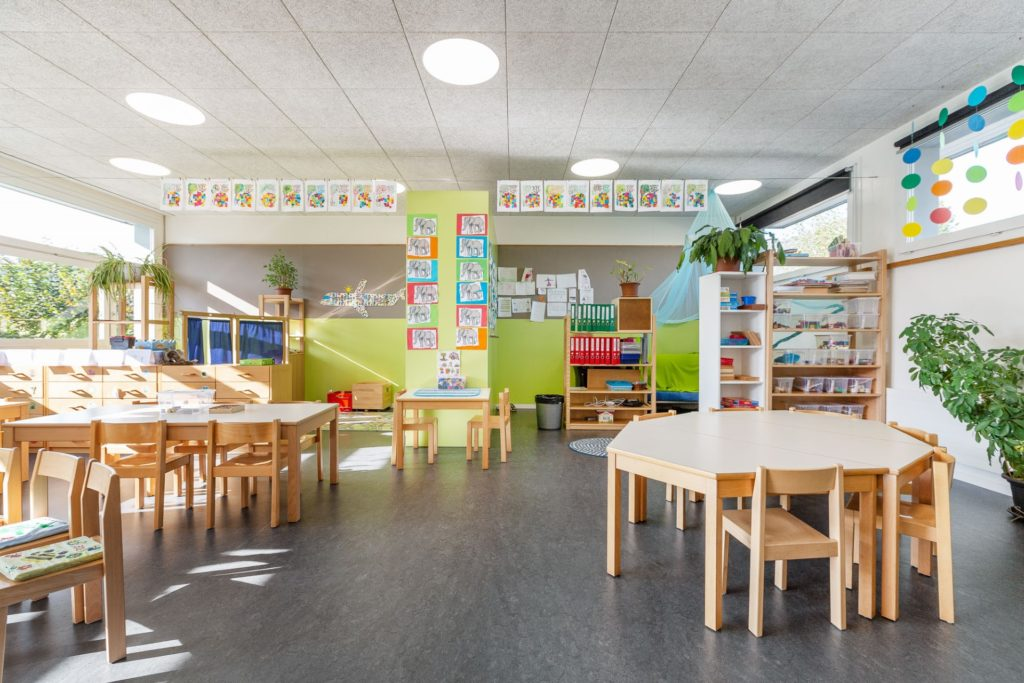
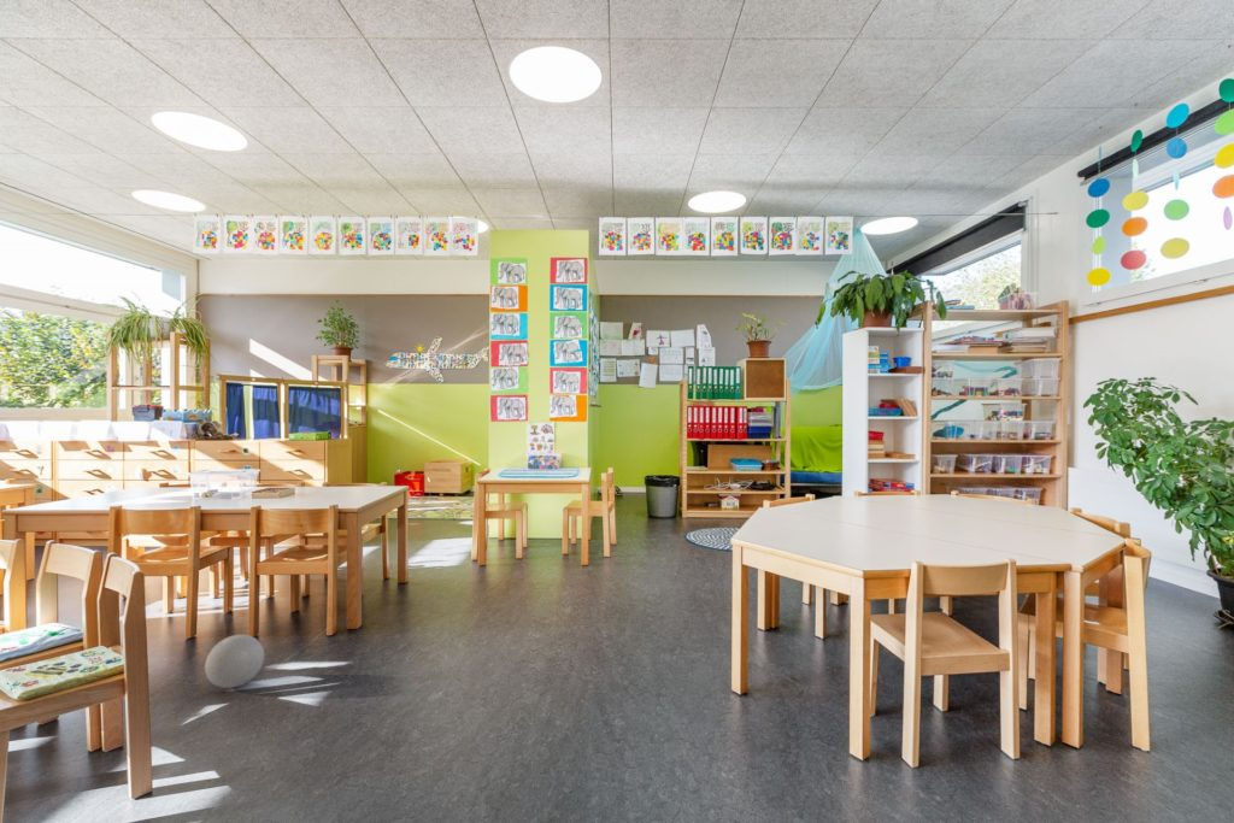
+ ball [204,634,265,689]
